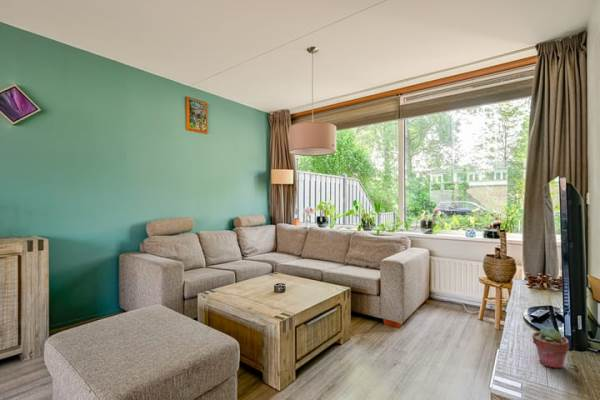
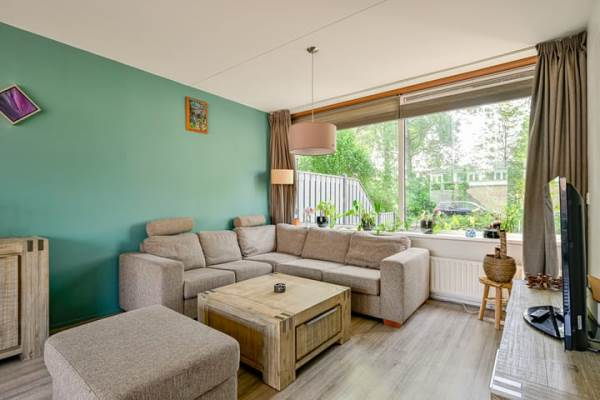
- potted succulent [531,326,570,369]
